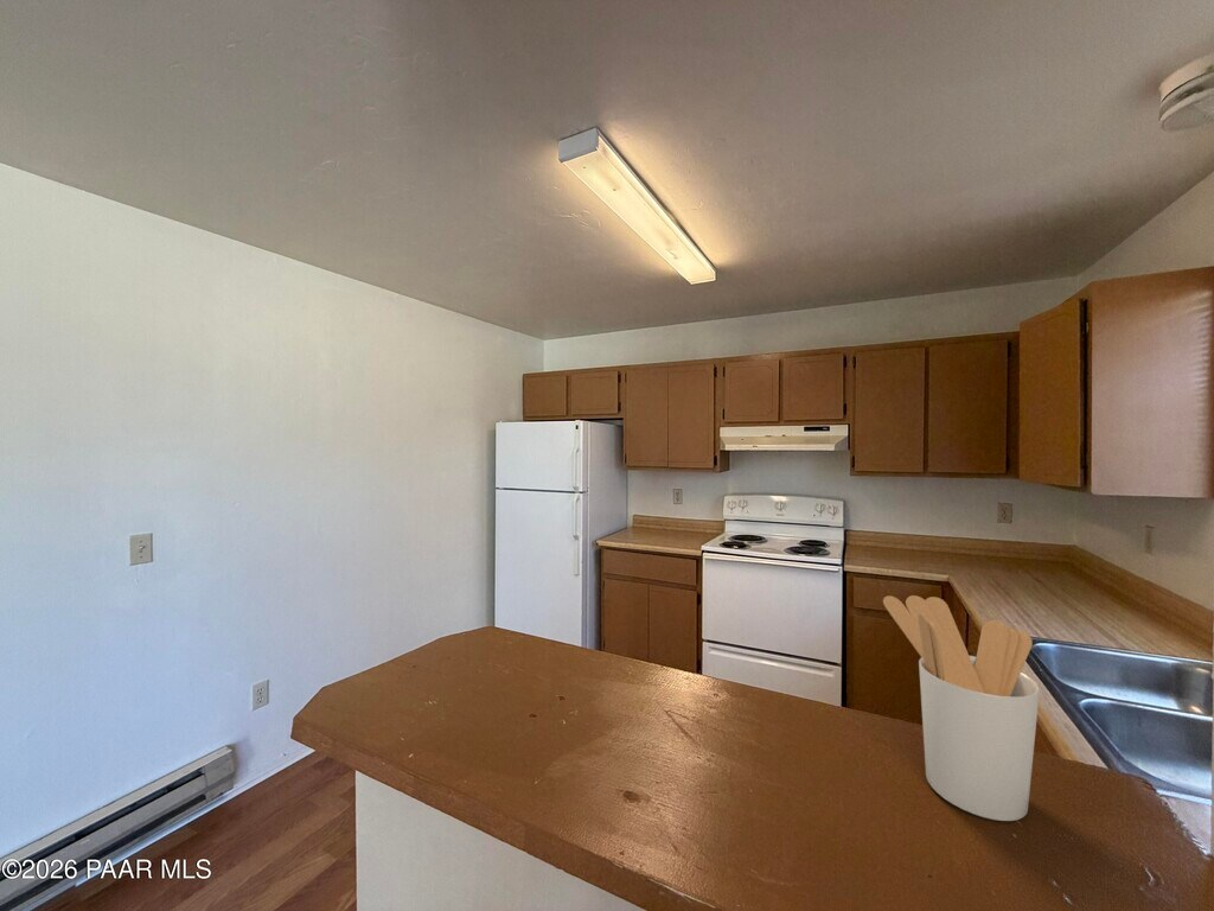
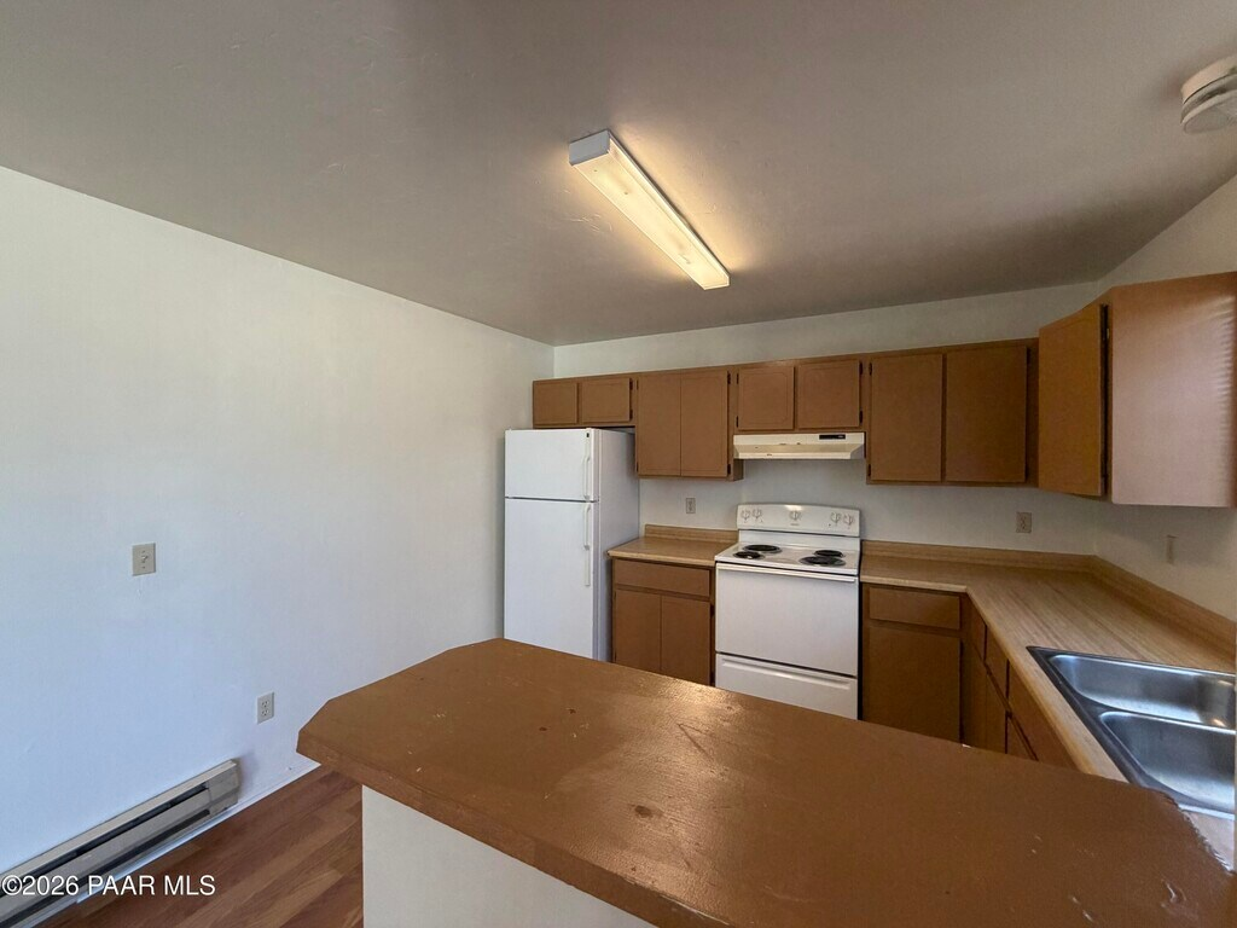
- utensil holder [882,594,1041,822]
